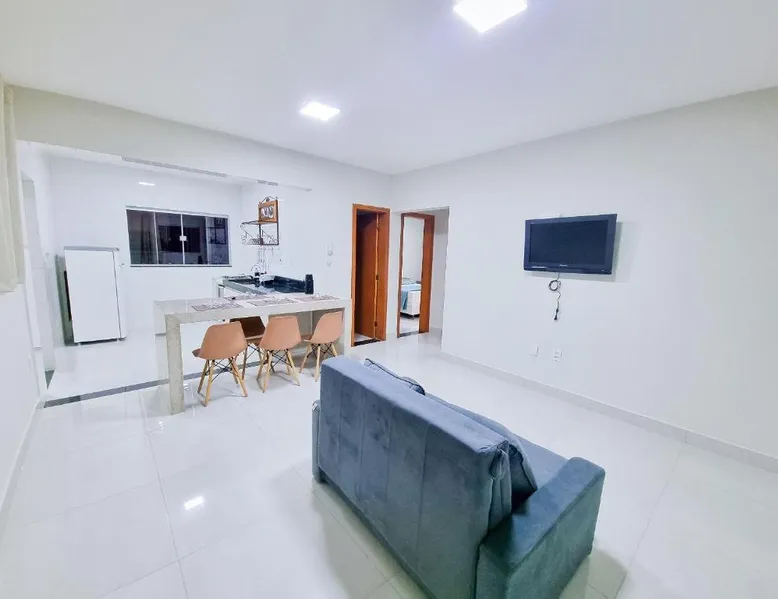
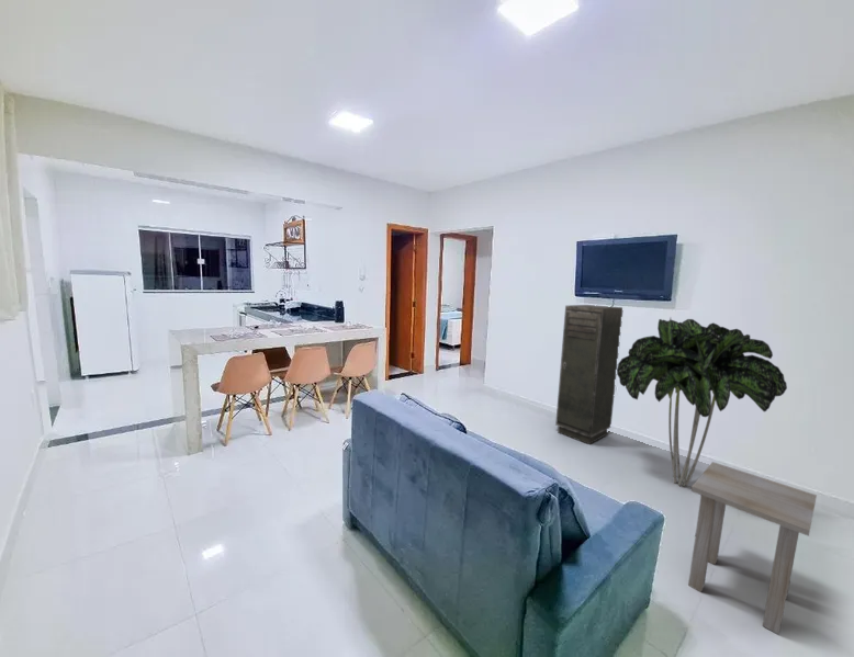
+ storage cabinet [554,304,623,445]
+ side table [687,461,818,636]
+ indoor plant [616,317,788,488]
